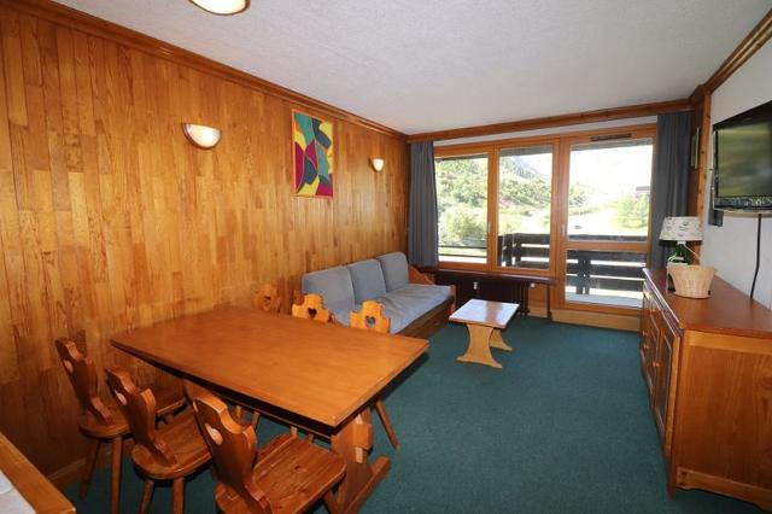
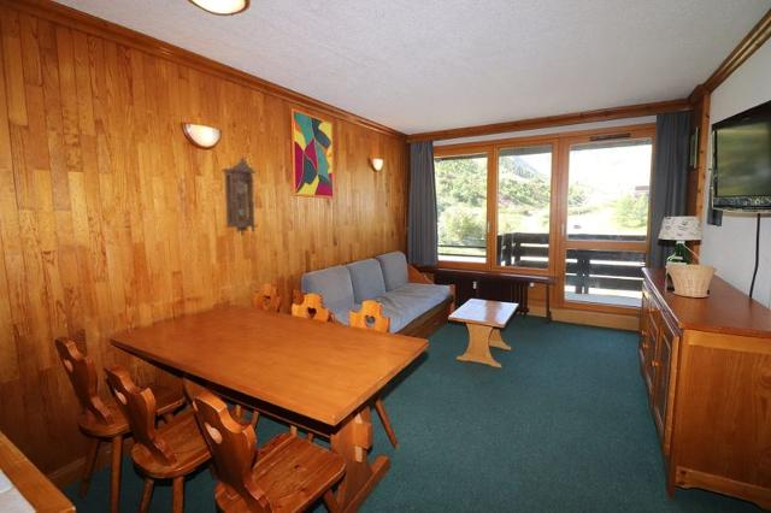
+ pendulum clock [220,157,259,237]
